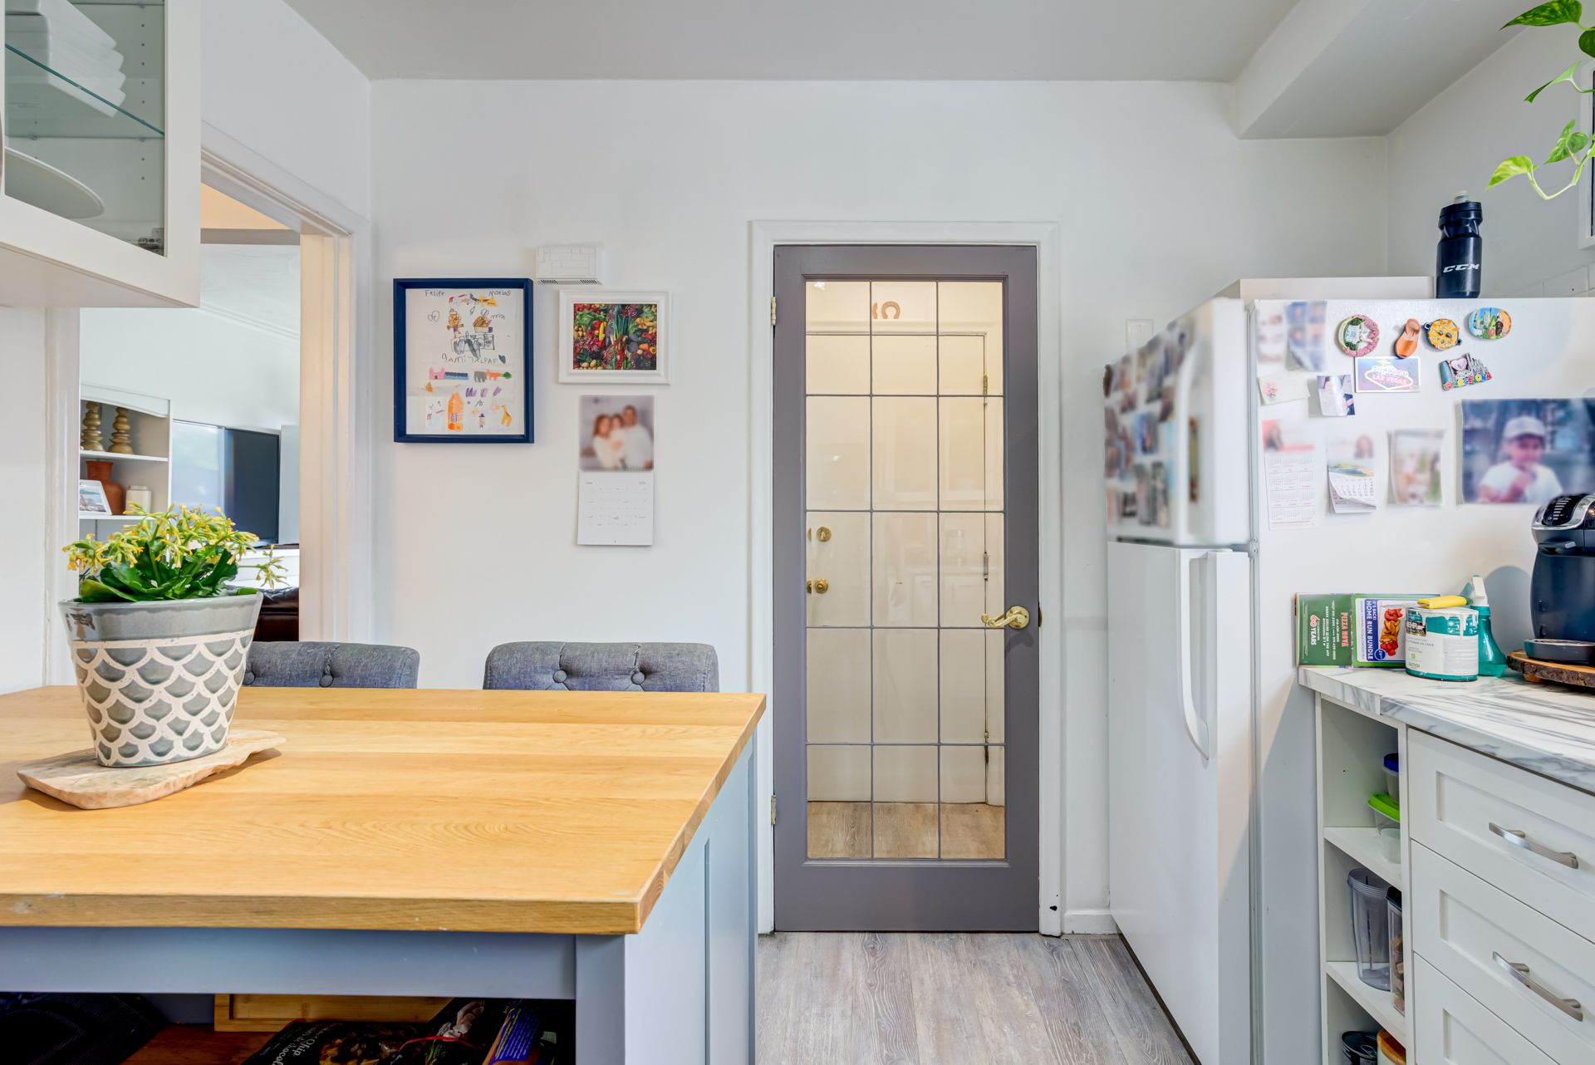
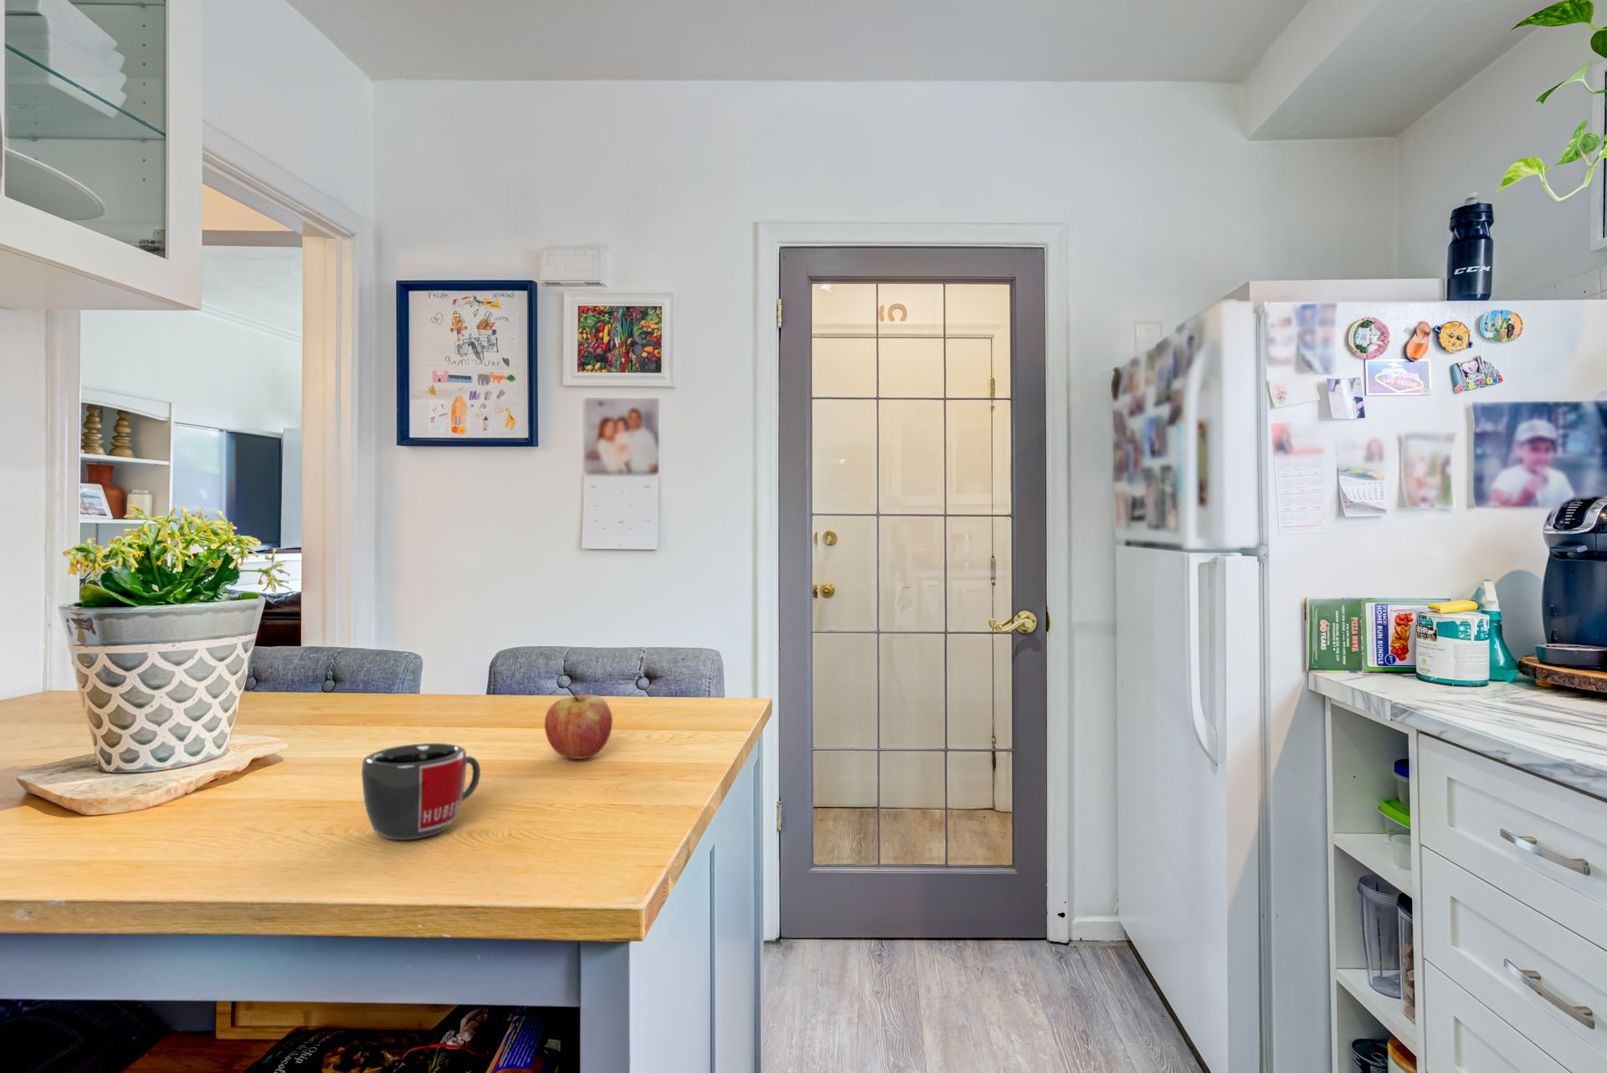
+ fruit [544,693,613,759]
+ mug [360,742,481,841]
